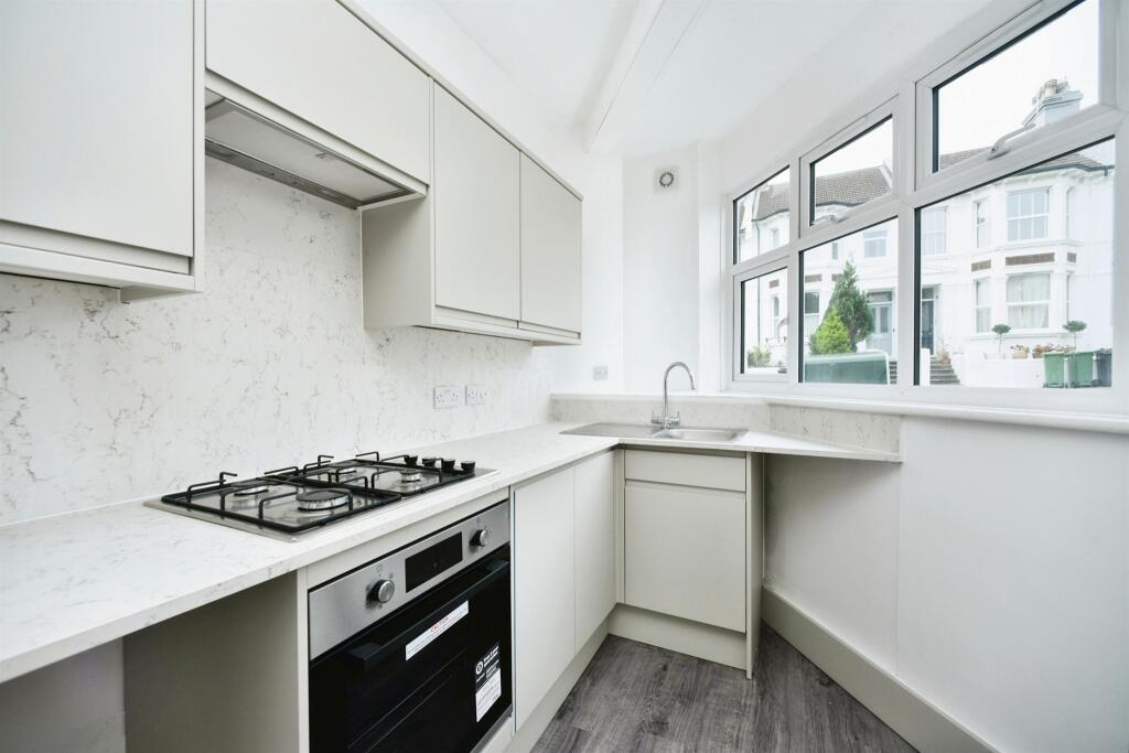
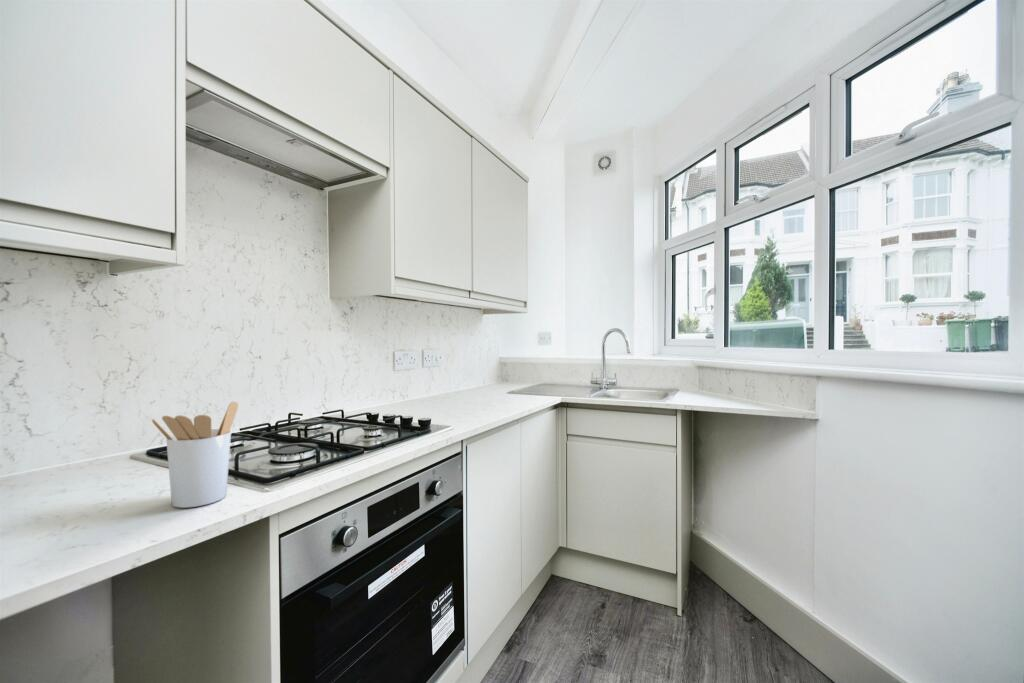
+ utensil holder [151,400,239,509]
